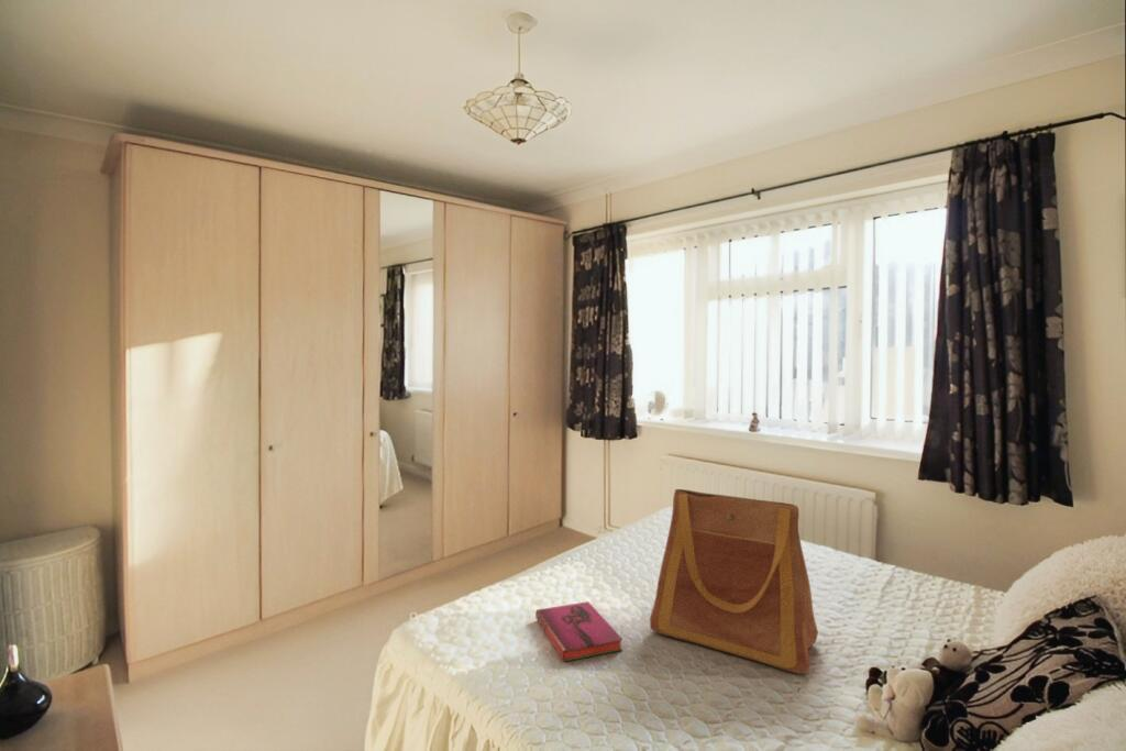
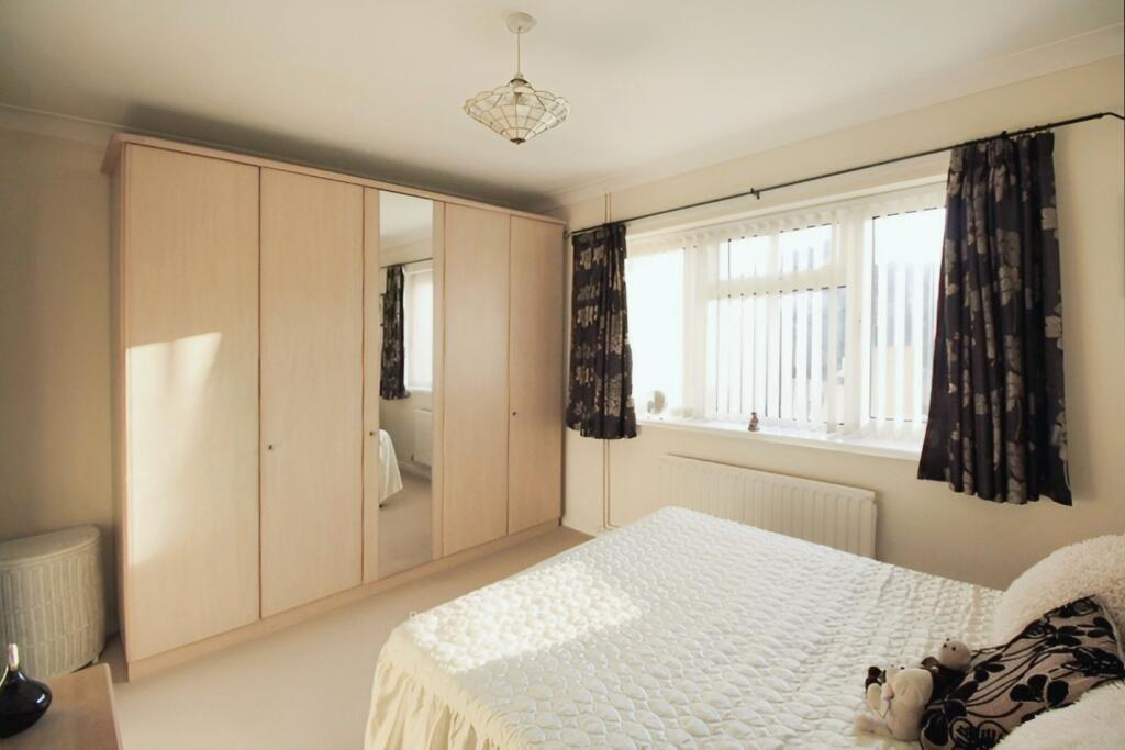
- tote bag [649,488,819,675]
- hardback book [534,600,623,663]
